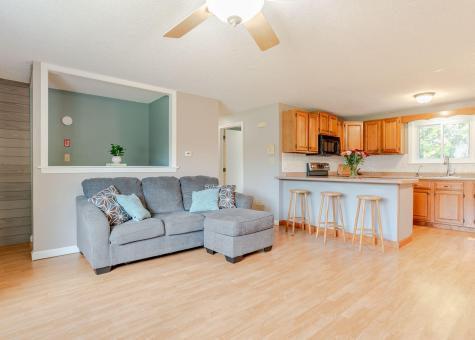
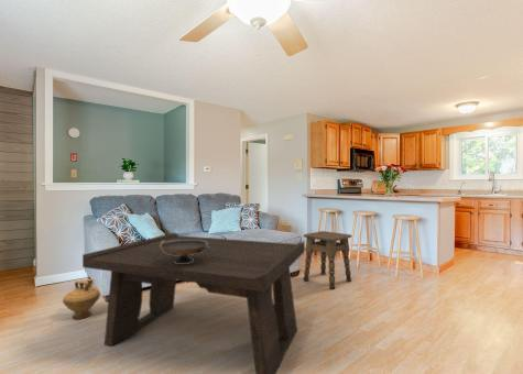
+ side table [303,230,352,290]
+ coffee table [81,232,306,374]
+ ceramic jug [62,278,101,320]
+ decorative bowl [160,240,210,264]
